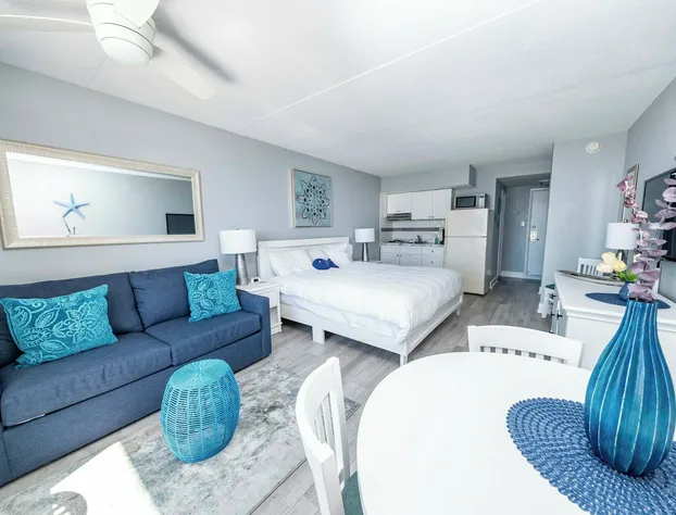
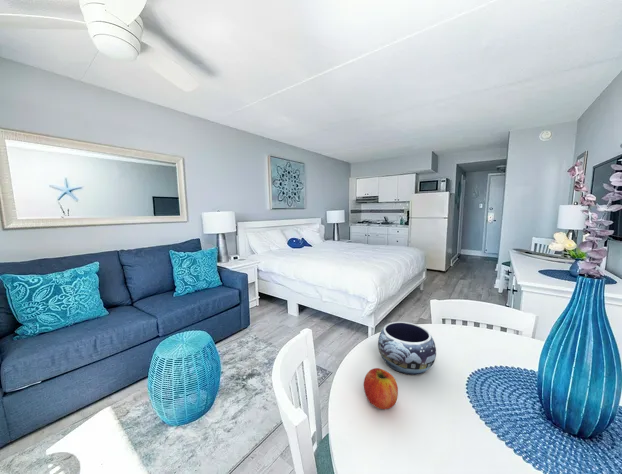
+ decorative bowl [377,321,437,376]
+ fruit [363,367,399,410]
